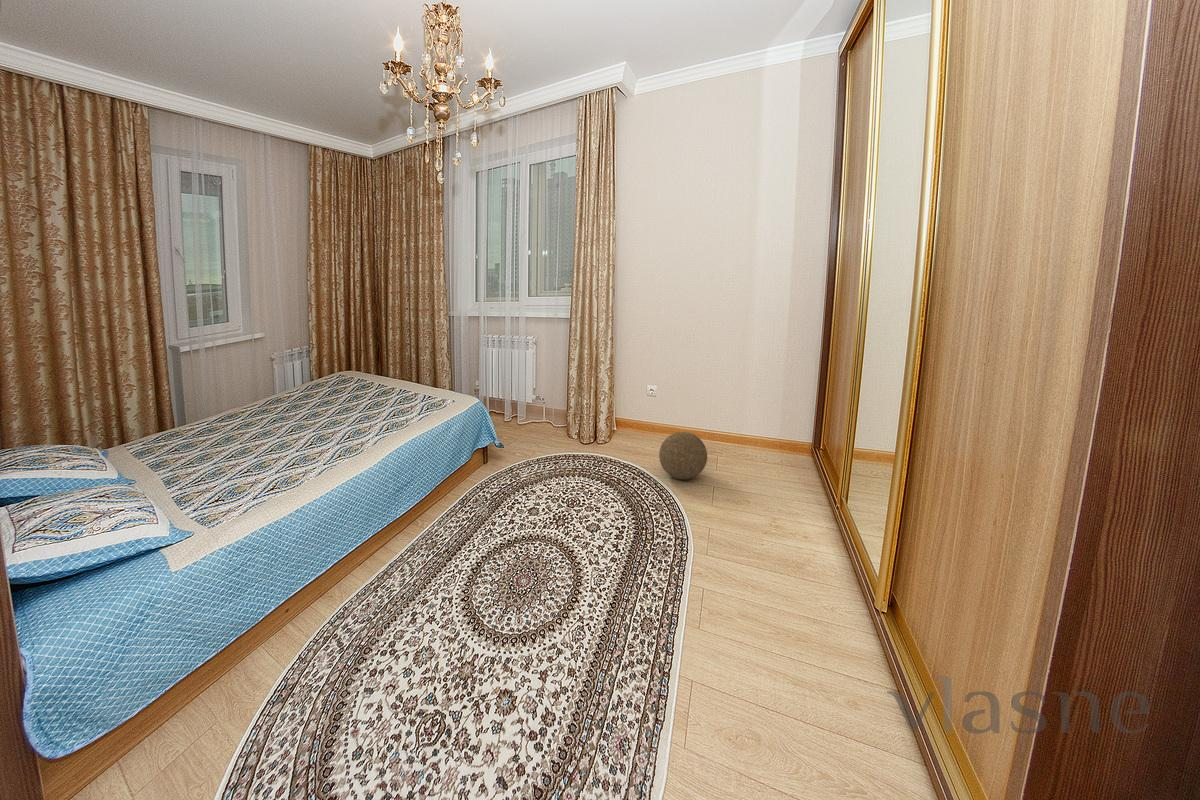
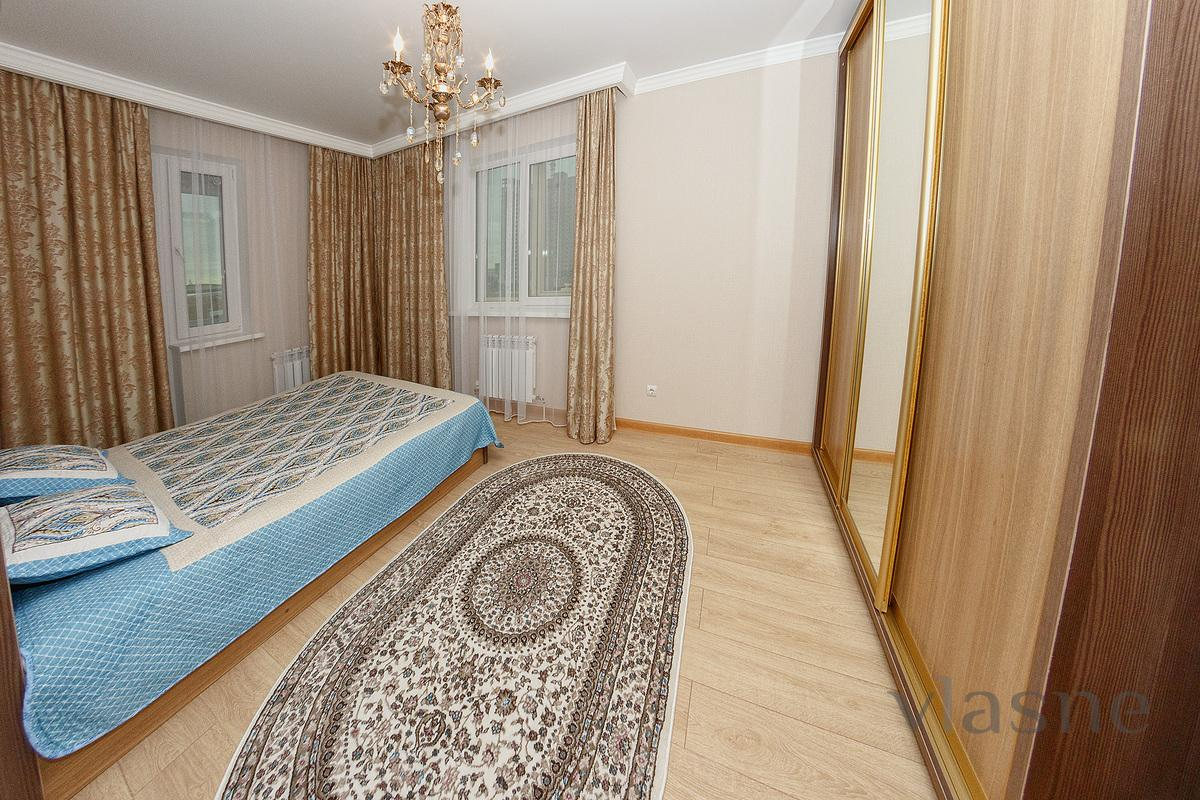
- decorative ball [658,431,708,480]
